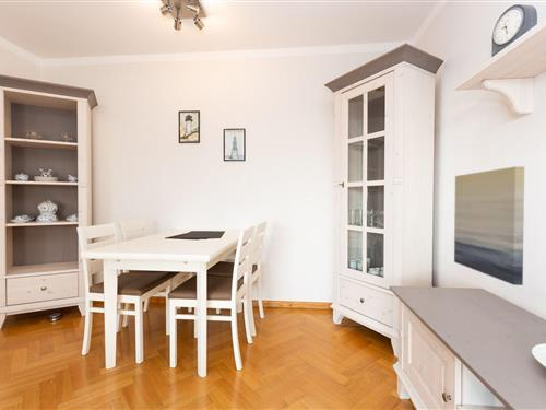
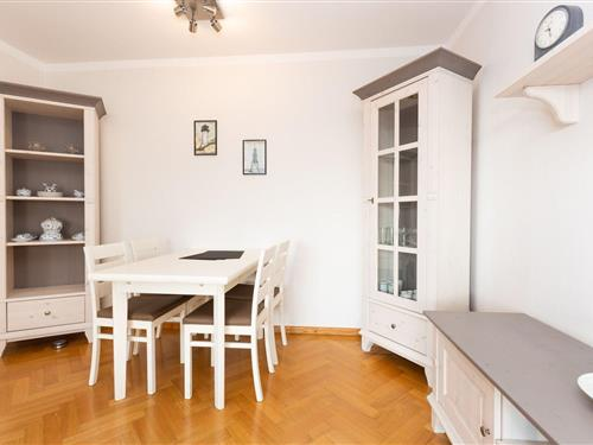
- wall art [453,165,525,286]
